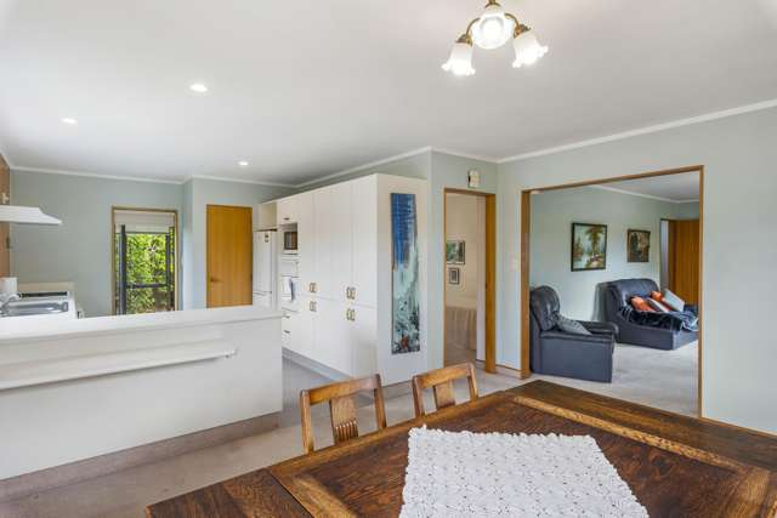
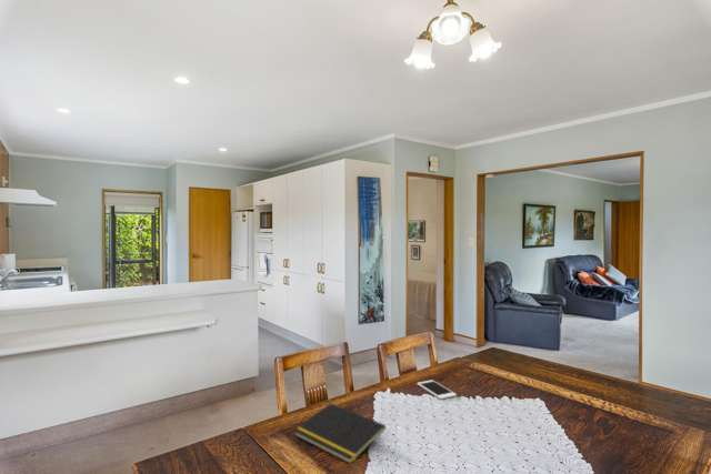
+ notepad [292,402,387,465]
+ cell phone [417,379,458,401]
